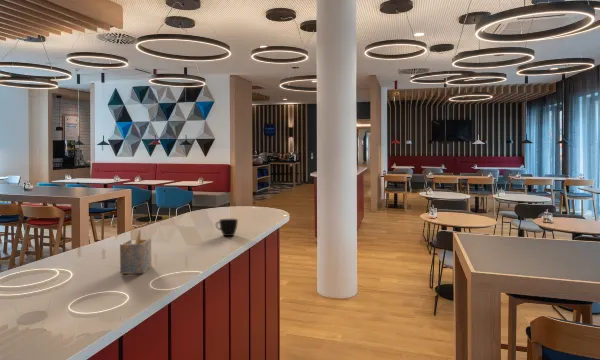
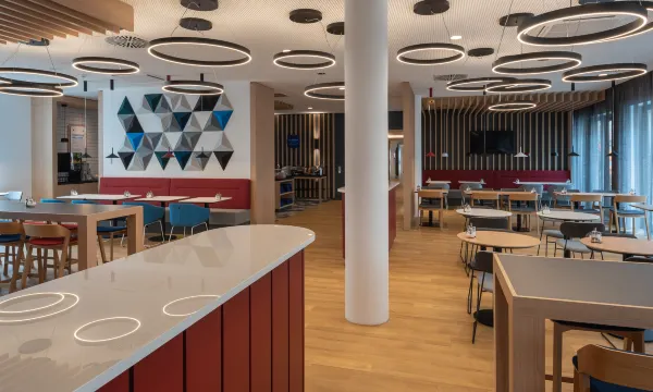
- napkin holder [119,229,152,275]
- cup [215,218,239,237]
